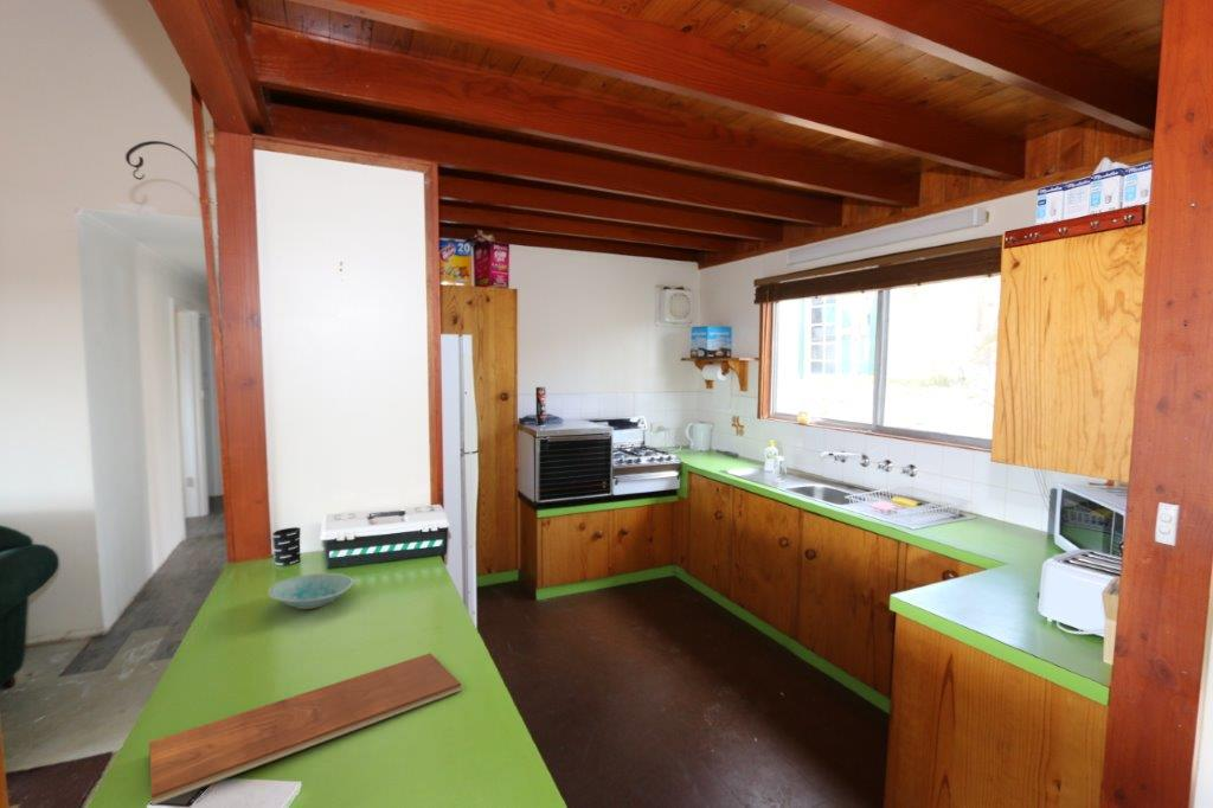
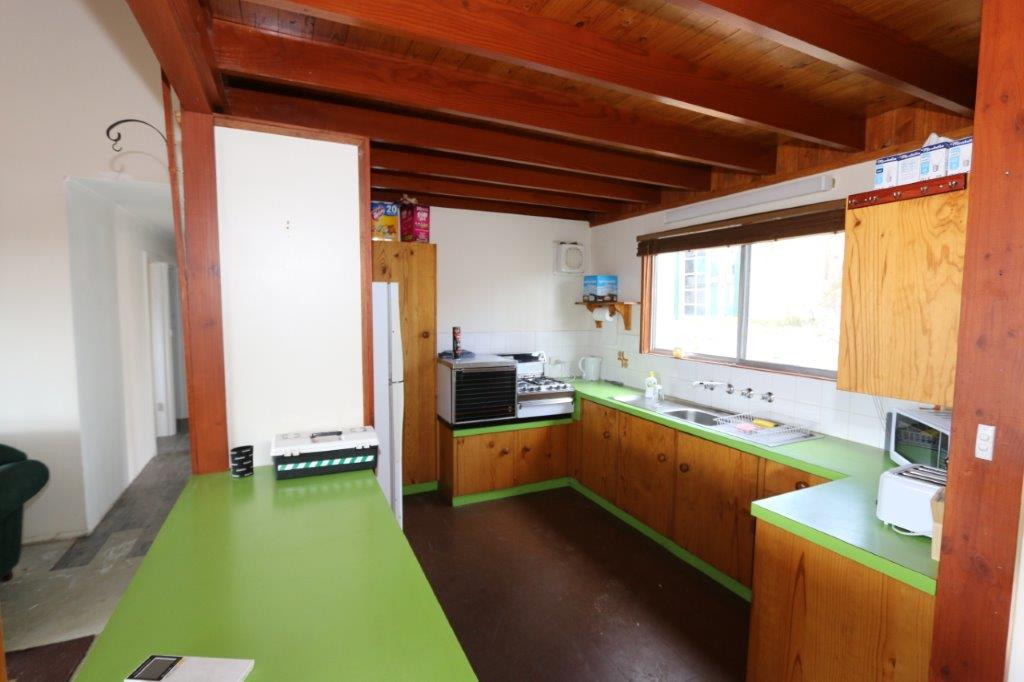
- bowl [268,572,354,610]
- chopping board [148,652,463,807]
